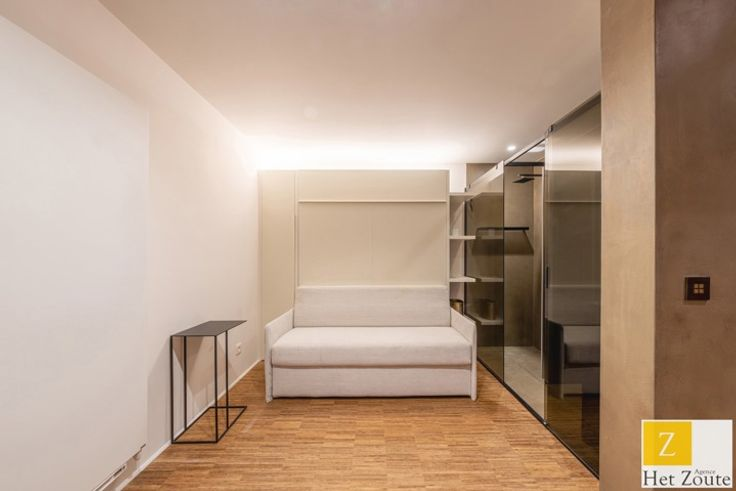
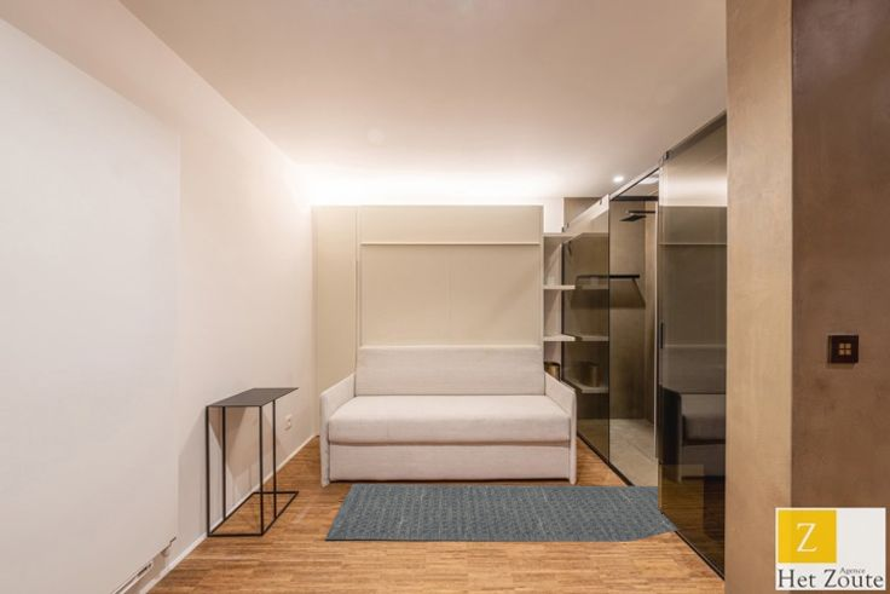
+ rug [324,483,681,543]
